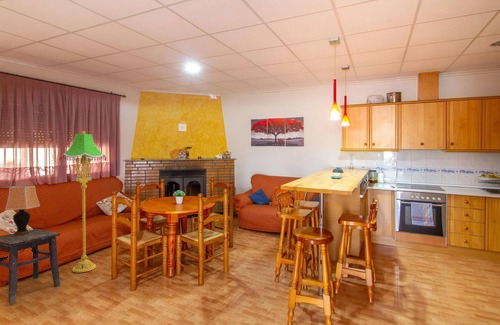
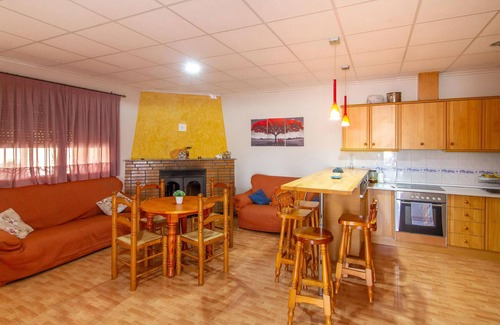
- table lamp [4,184,41,236]
- floor lamp [58,130,107,273]
- side table [0,228,61,305]
